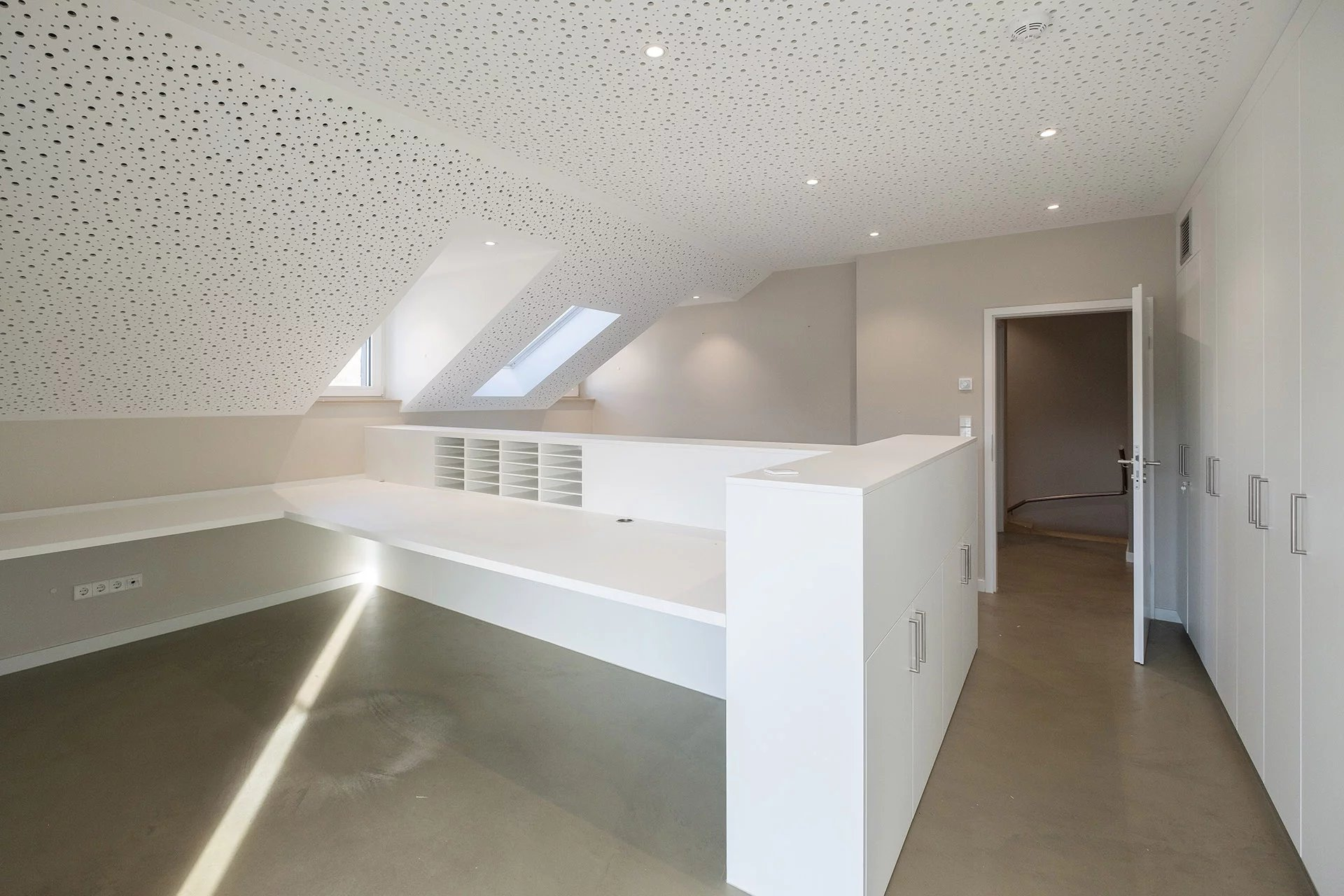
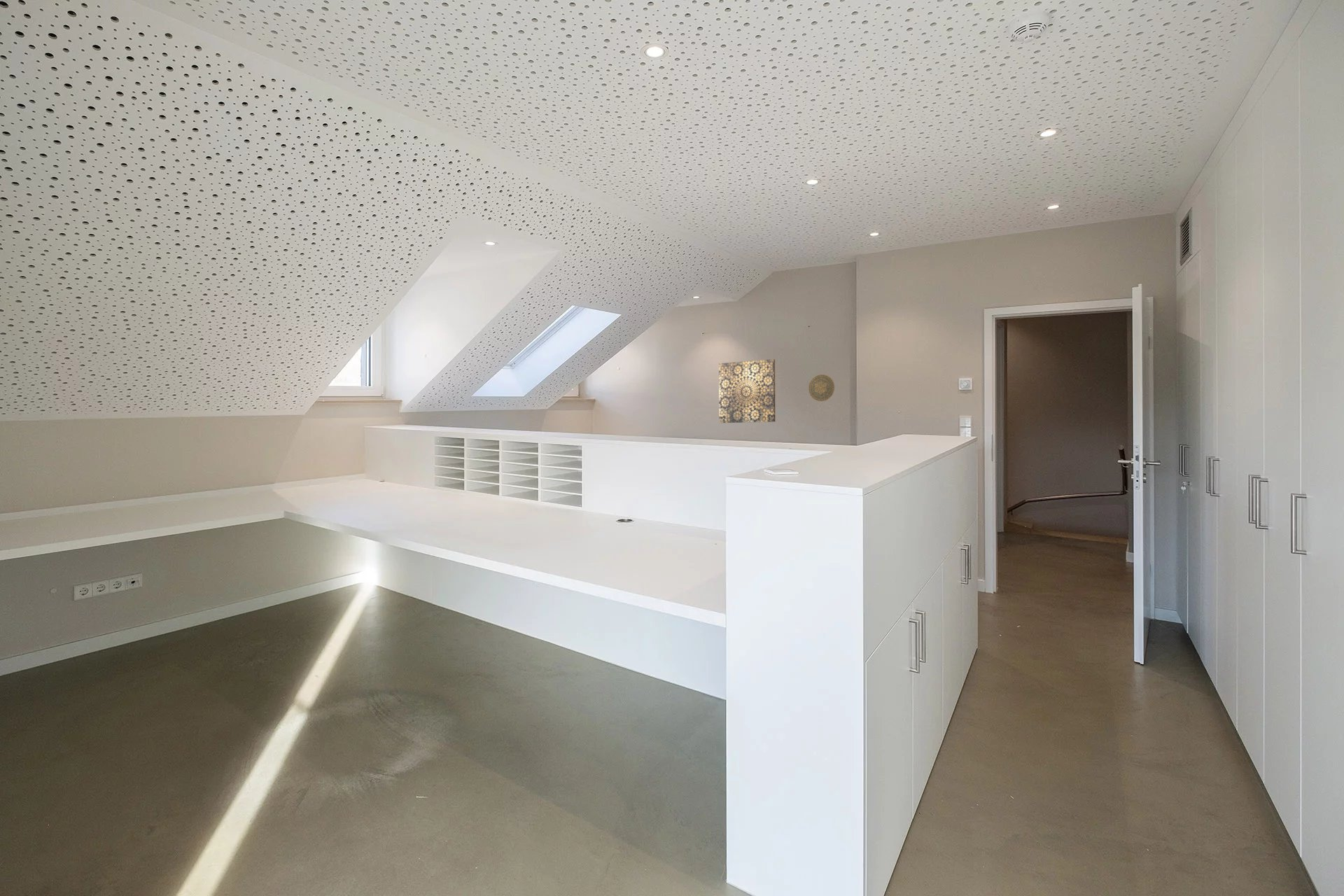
+ decorative plate [808,374,835,402]
+ wall art [718,358,776,423]
